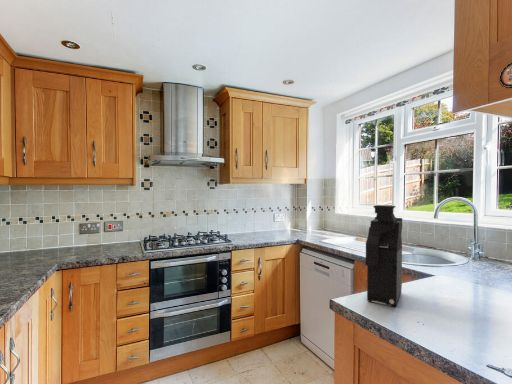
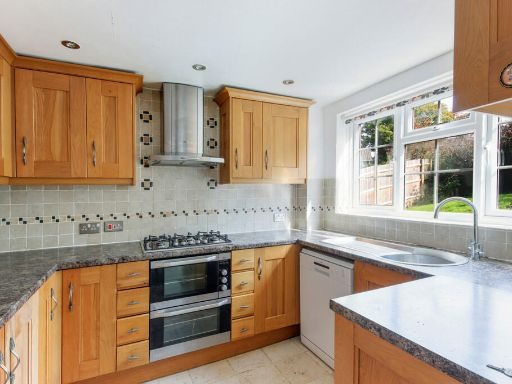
- coffee maker [364,204,403,308]
